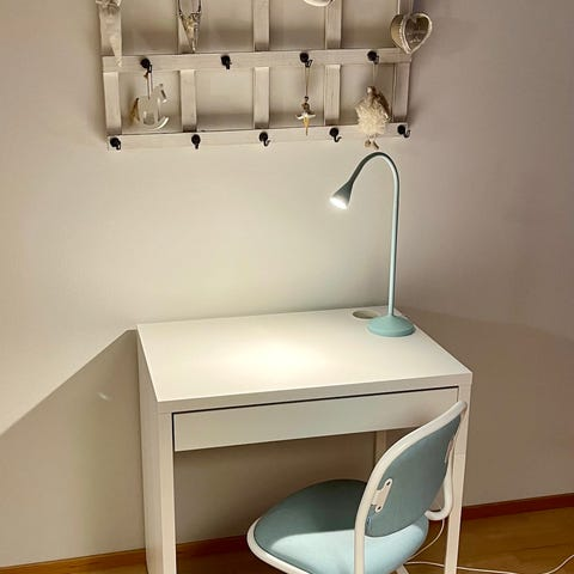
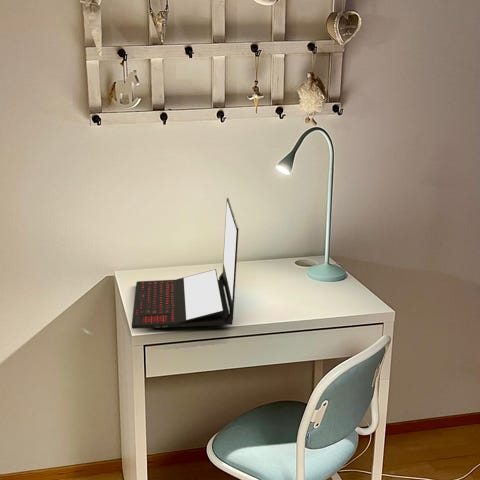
+ laptop [131,197,239,330]
